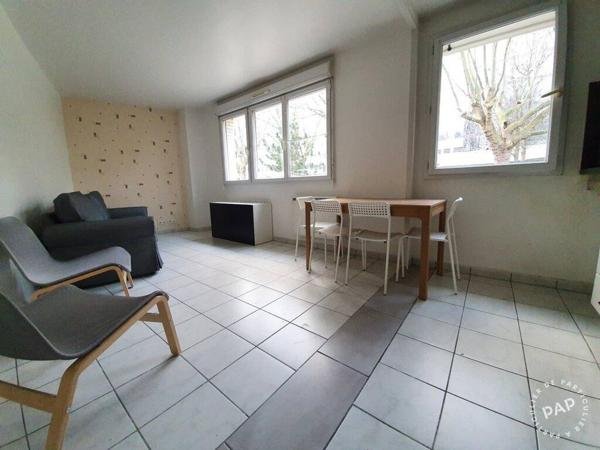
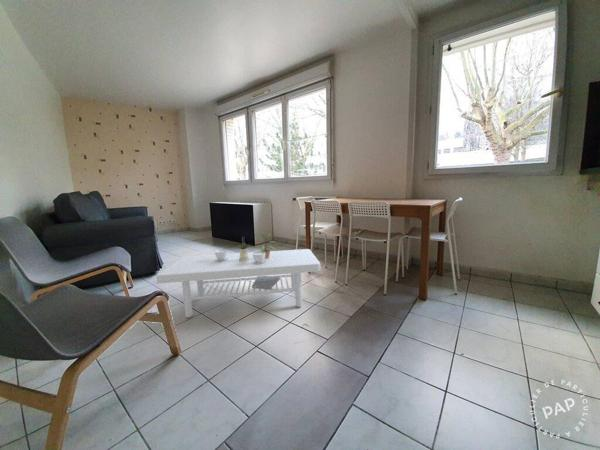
+ potted plant [253,230,276,259]
+ coffee table [155,237,321,318]
